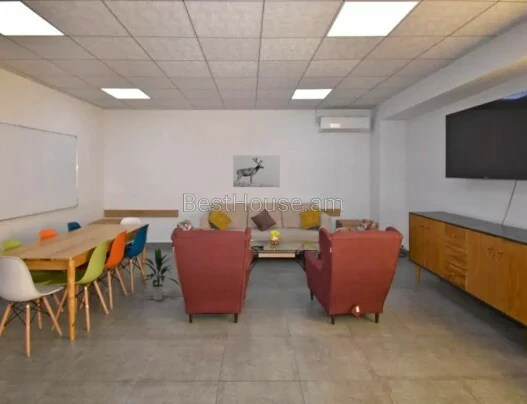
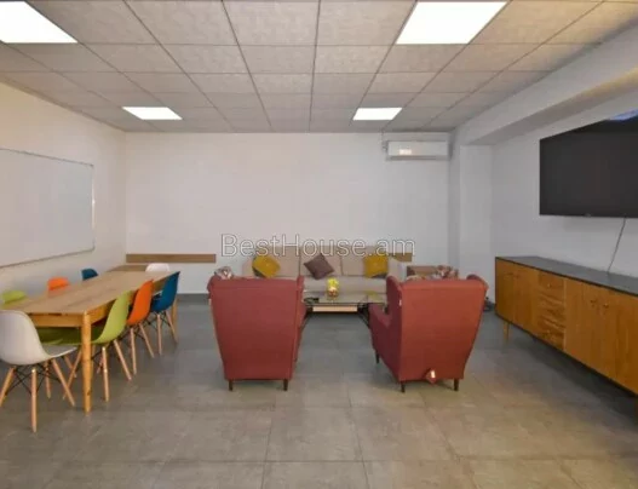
- wall art [232,154,281,188]
- indoor plant [139,247,181,301]
